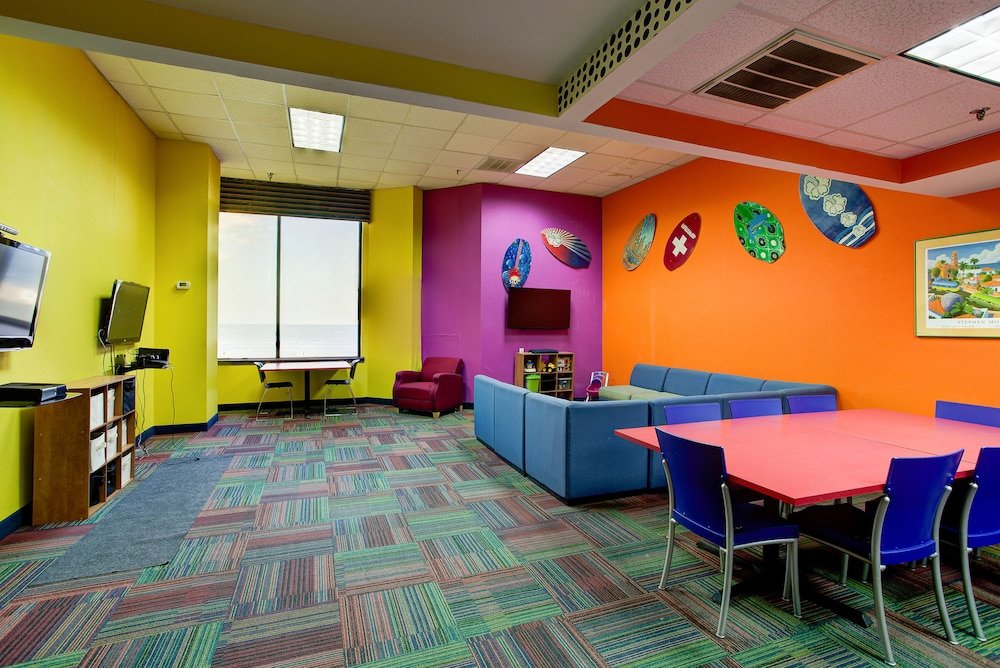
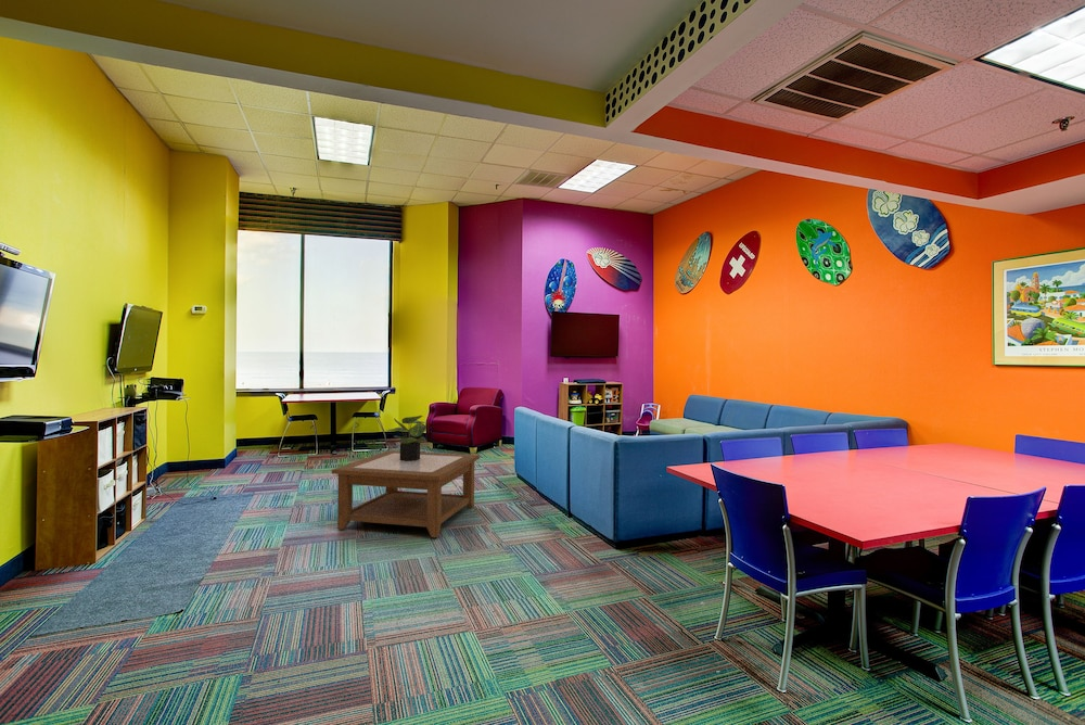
+ potted plant [384,415,427,461]
+ coffee table [331,449,481,538]
